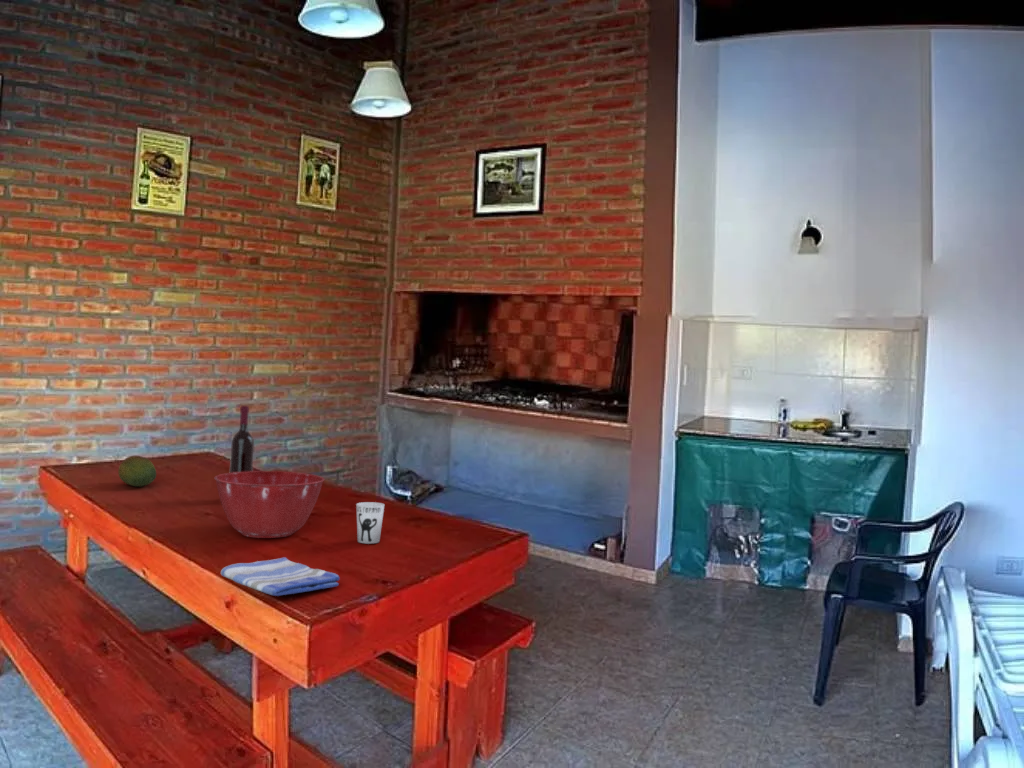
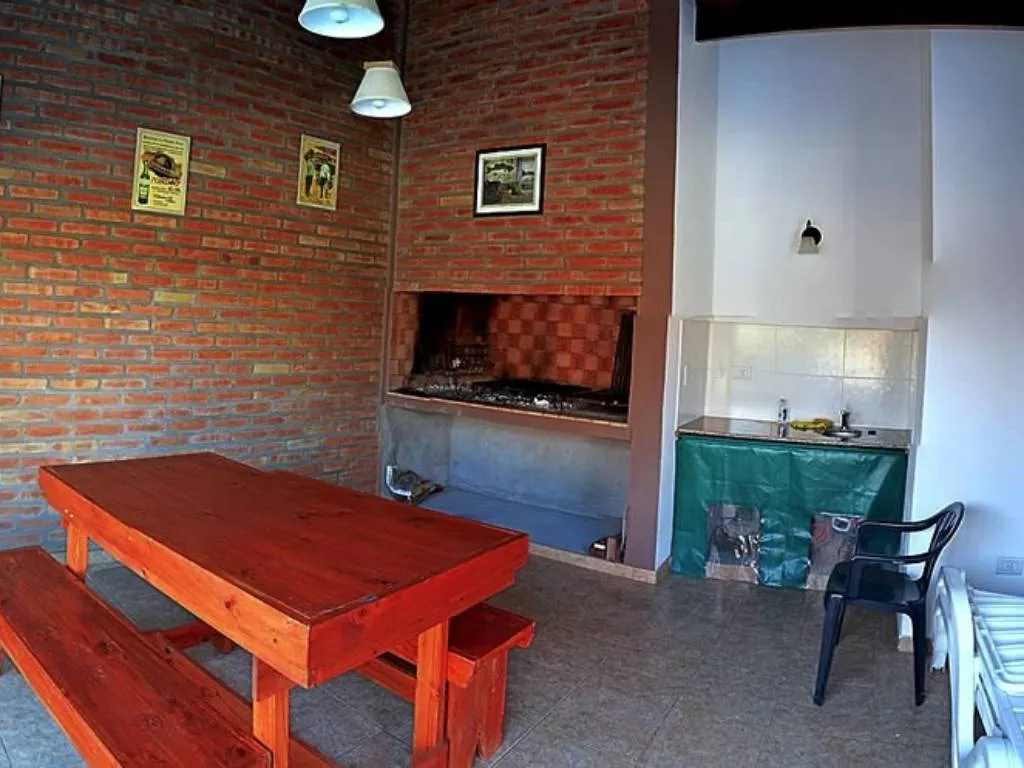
- mixing bowl [213,470,325,539]
- dish towel [220,556,341,597]
- cup [355,501,385,545]
- fruit [117,455,157,488]
- wine bottle [229,405,255,473]
